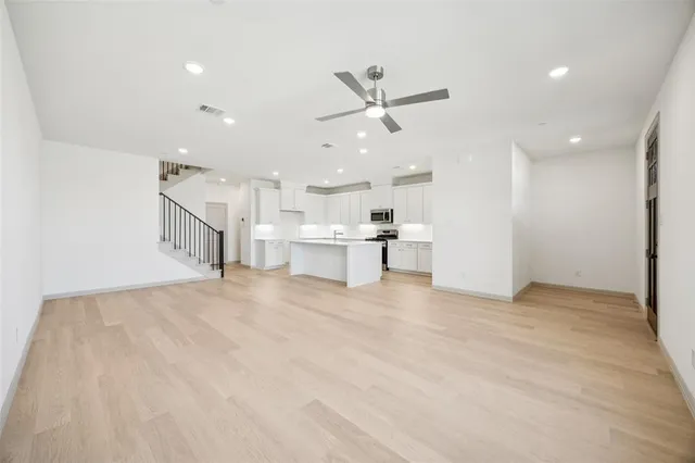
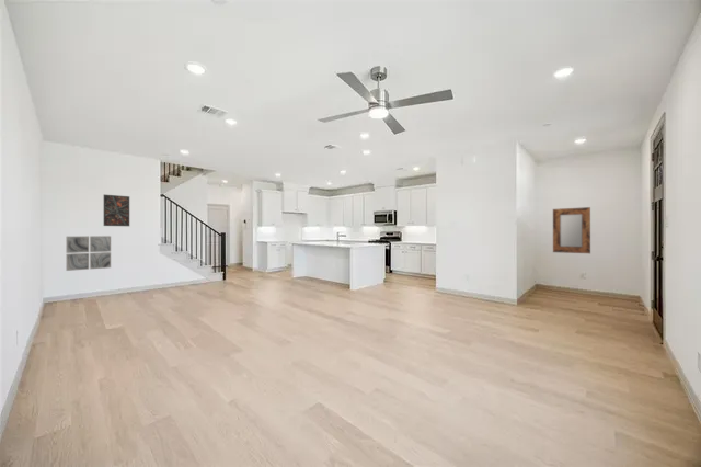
+ home mirror [552,206,591,254]
+ wall art [66,235,112,272]
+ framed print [103,194,130,227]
